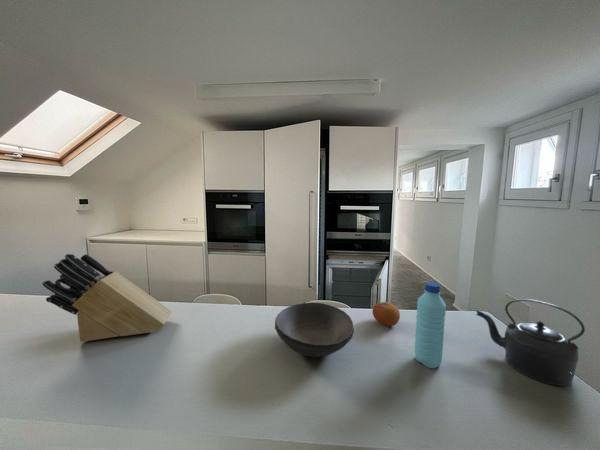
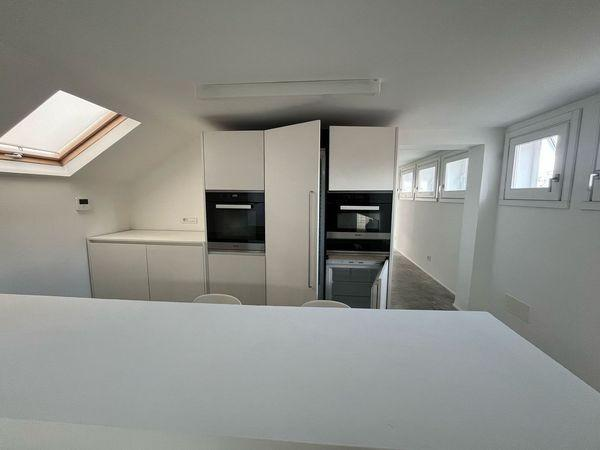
- fruit [372,301,401,327]
- bowl [274,302,355,358]
- water bottle [414,281,447,369]
- knife block [41,253,173,343]
- kettle [475,298,586,387]
